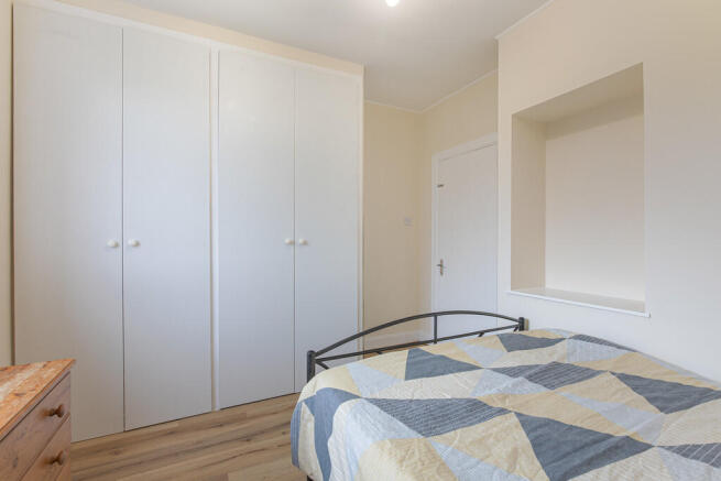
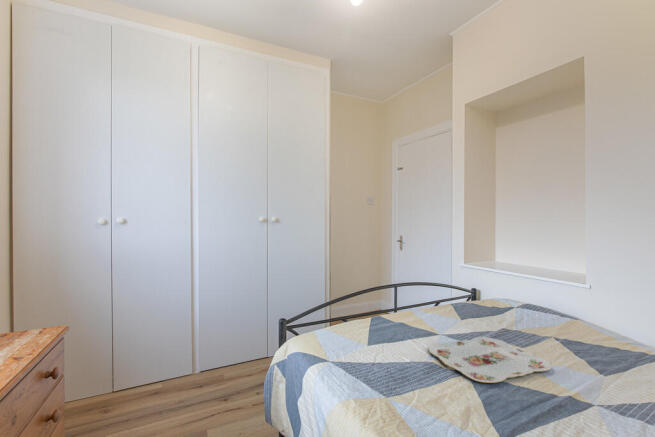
+ serving tray [428,336,553,384]
